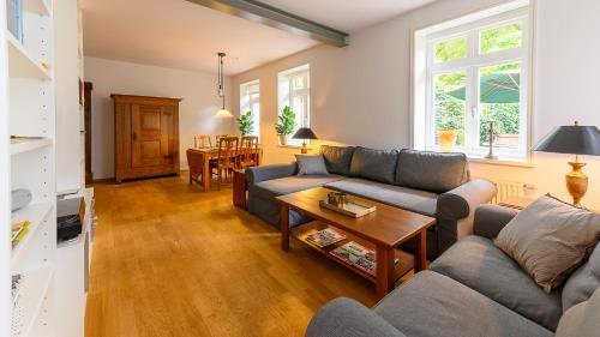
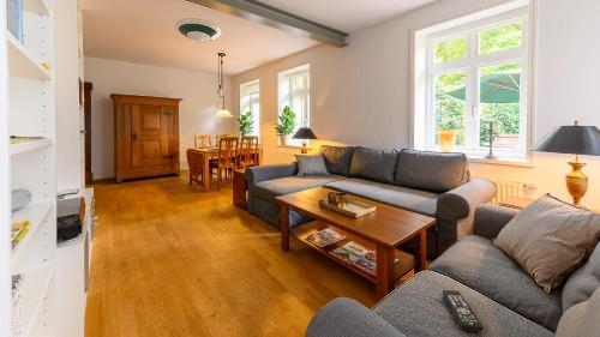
+ remote control [442,289,485,333]
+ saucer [174,17,222,43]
